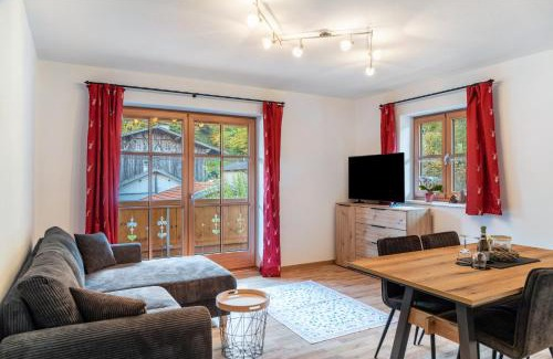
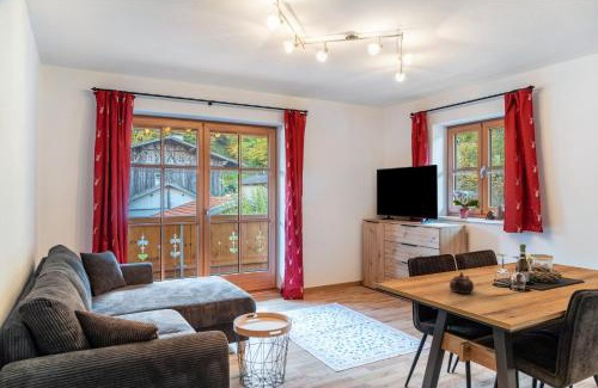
+ teapot [448,271,475,295]
